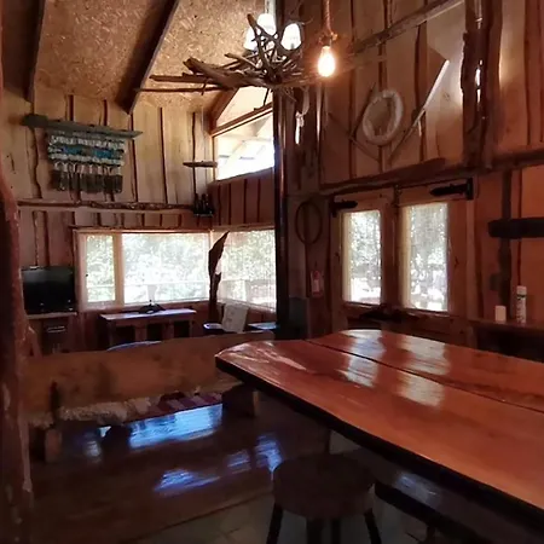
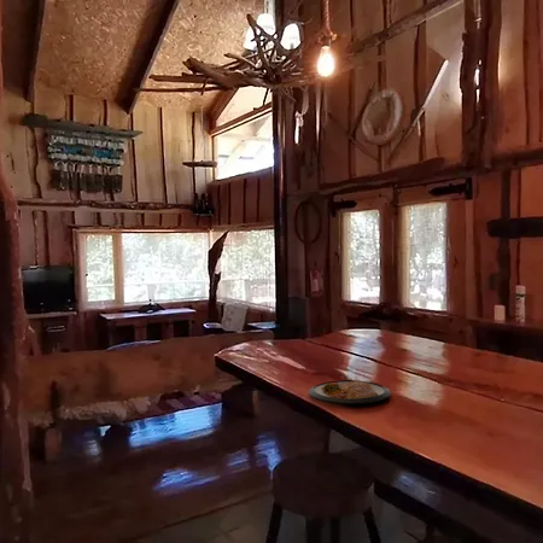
+ dish [308,379,391,405]
